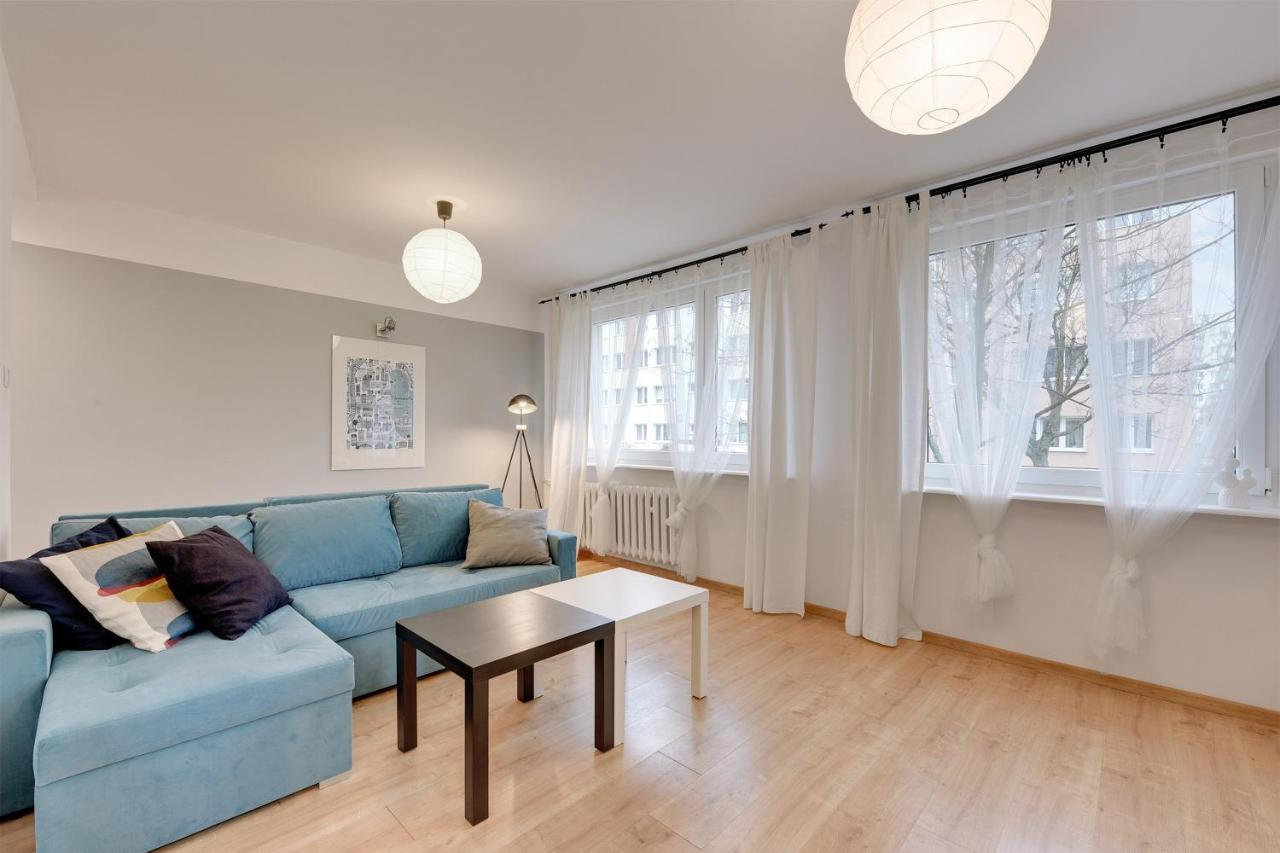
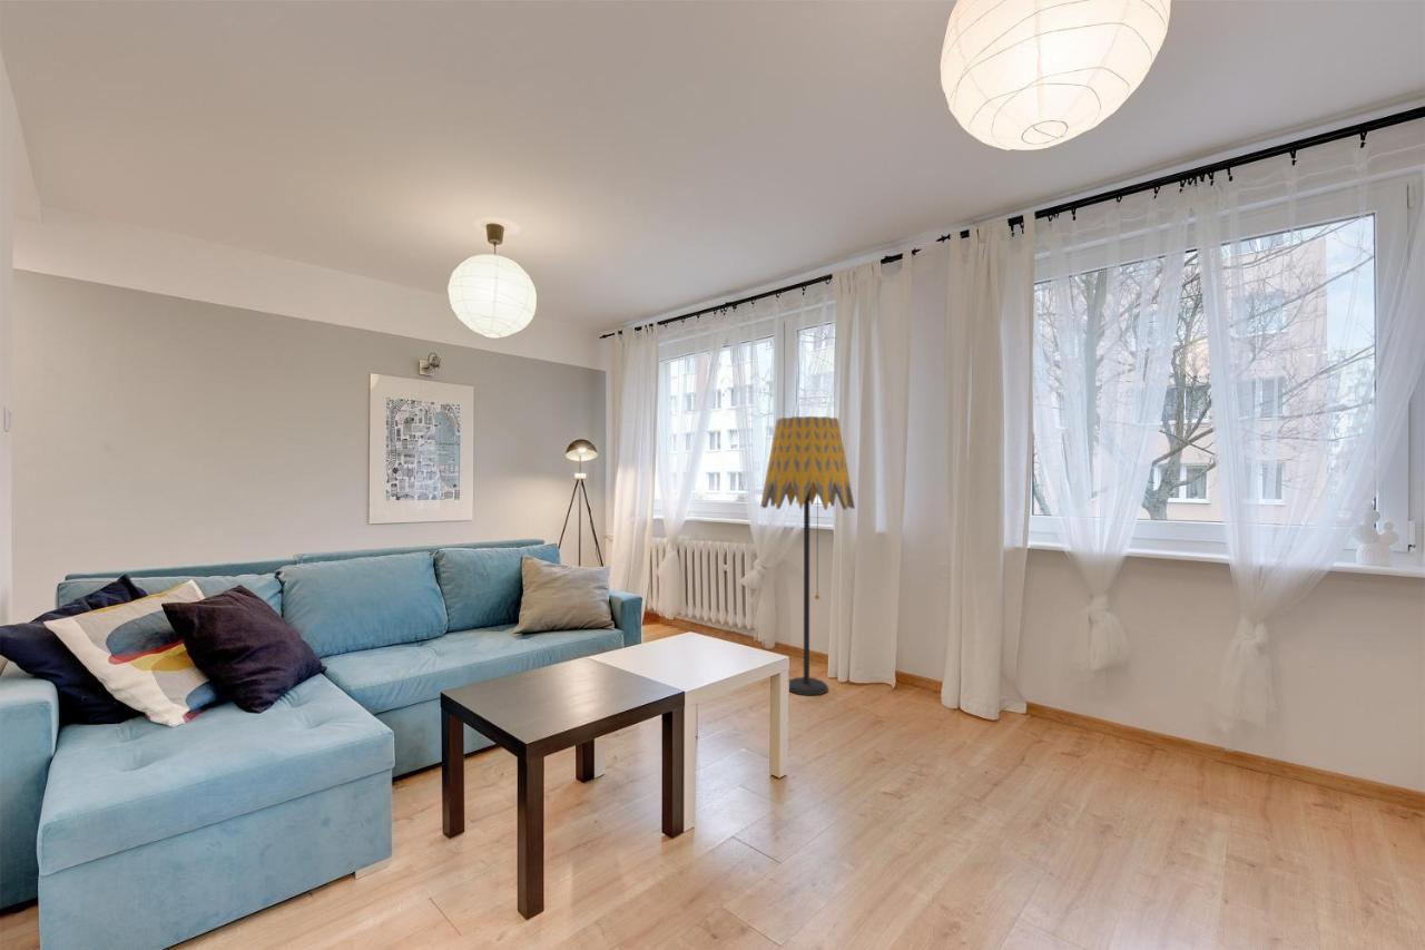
+ floor lamp [760,415,856,697]
